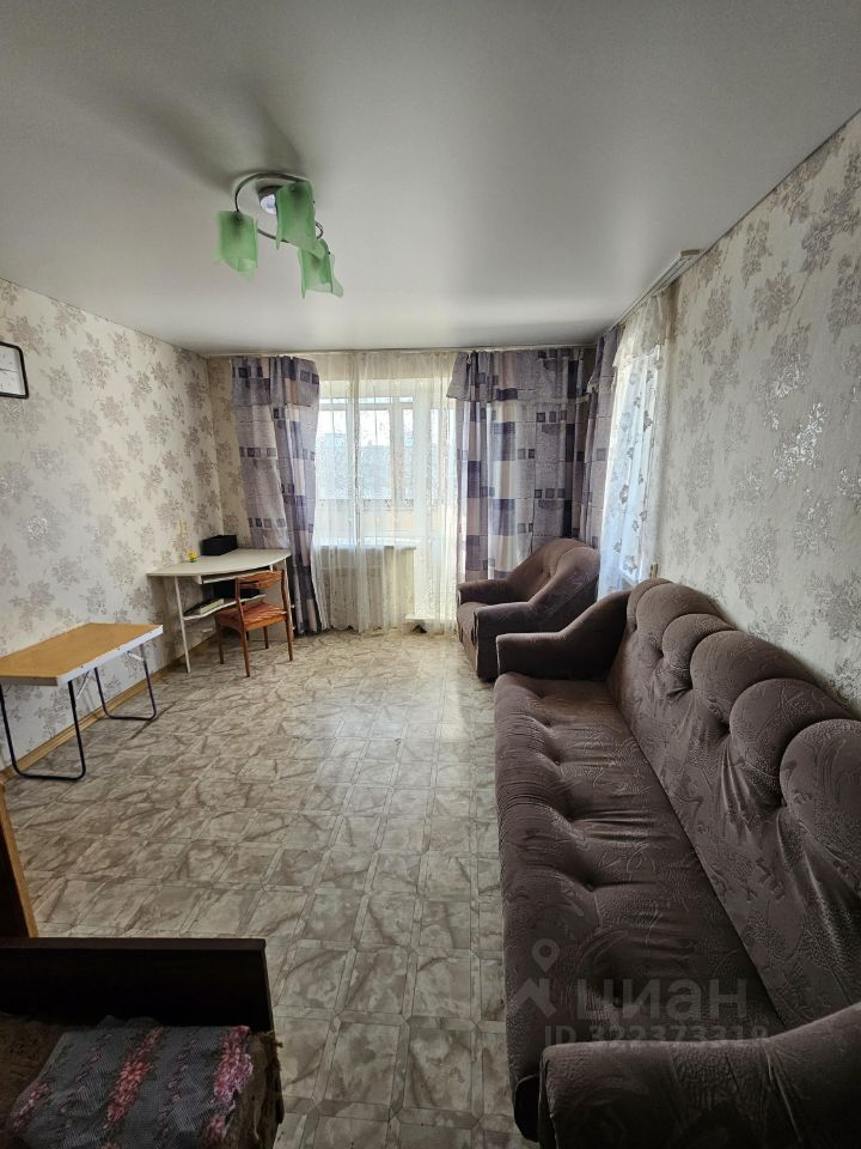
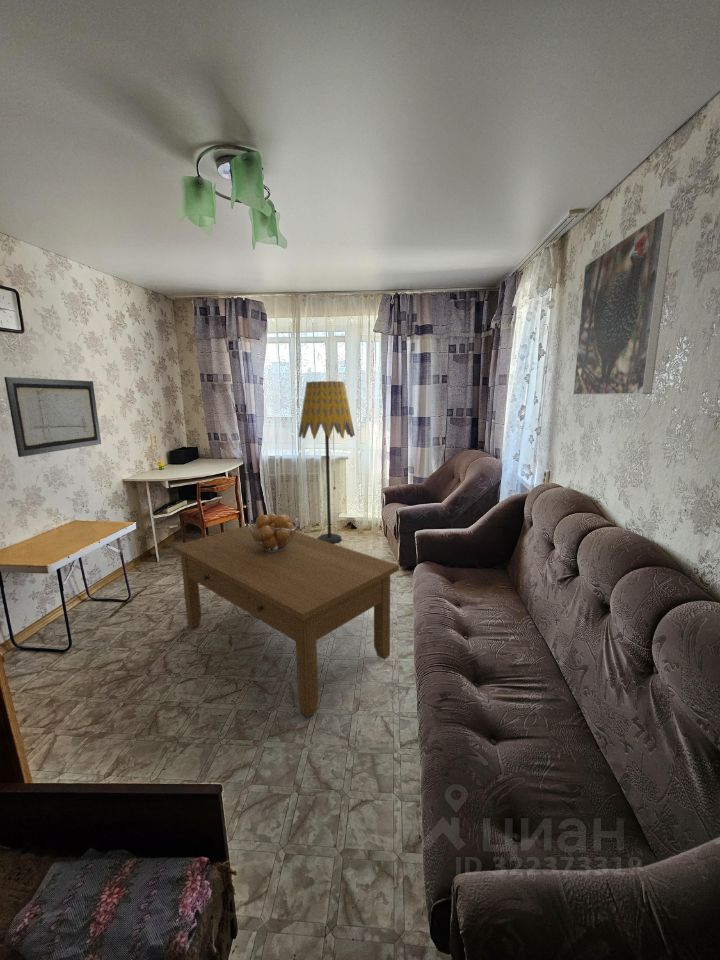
+ wall art [3,376,102,458]
+ floor lamp [298,380,356,544]
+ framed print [572,208,676,396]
+ coffee table [171,523,400,718]
+ fruit basket [247,513,299,552]
